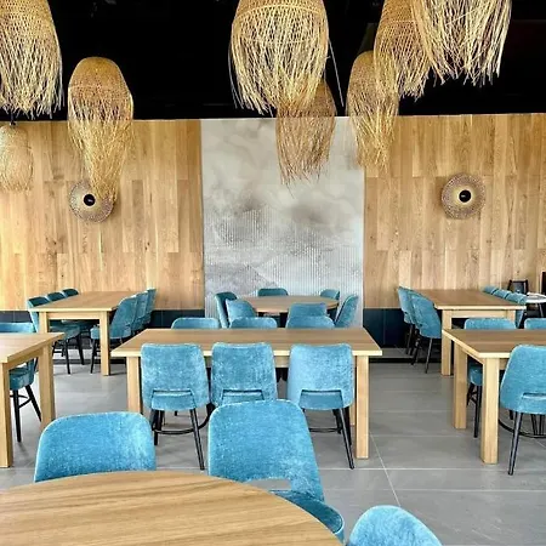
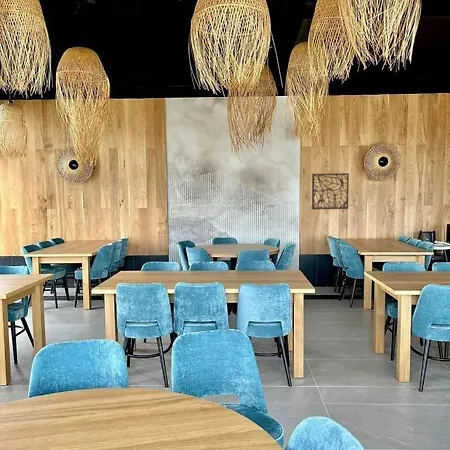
+ decorative wall panel [311,172,350,210]
